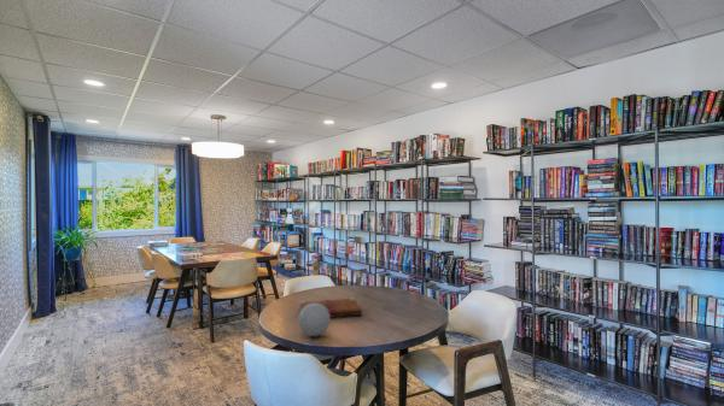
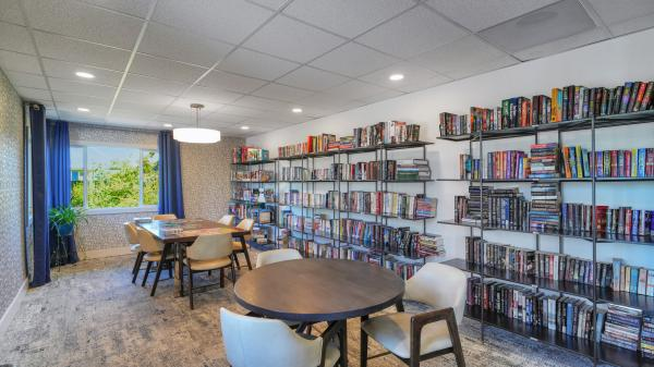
- decorative ball [297,304,331,337]
- book [298,296,363,319]
